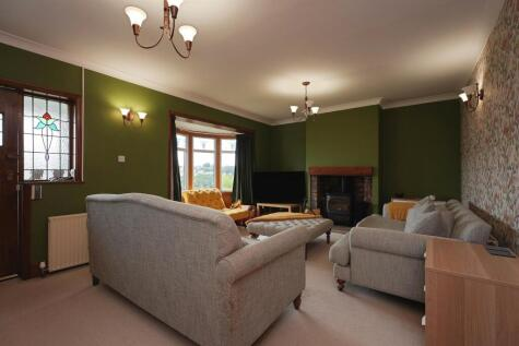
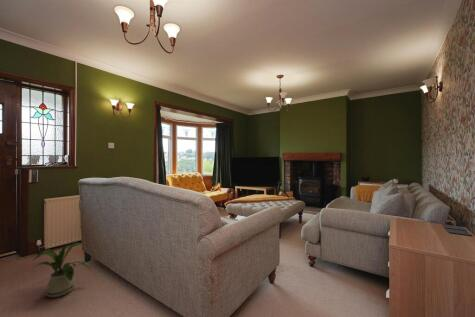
+ house plant [30,240,91,298]
